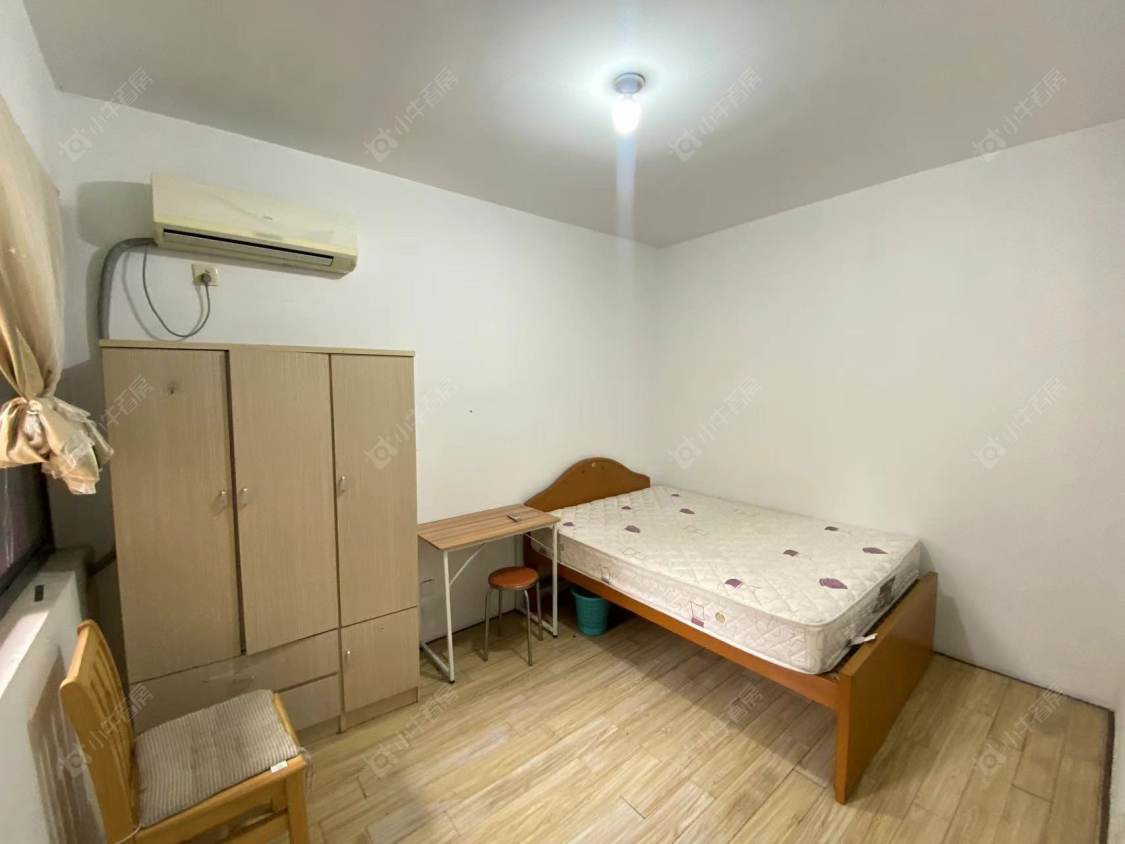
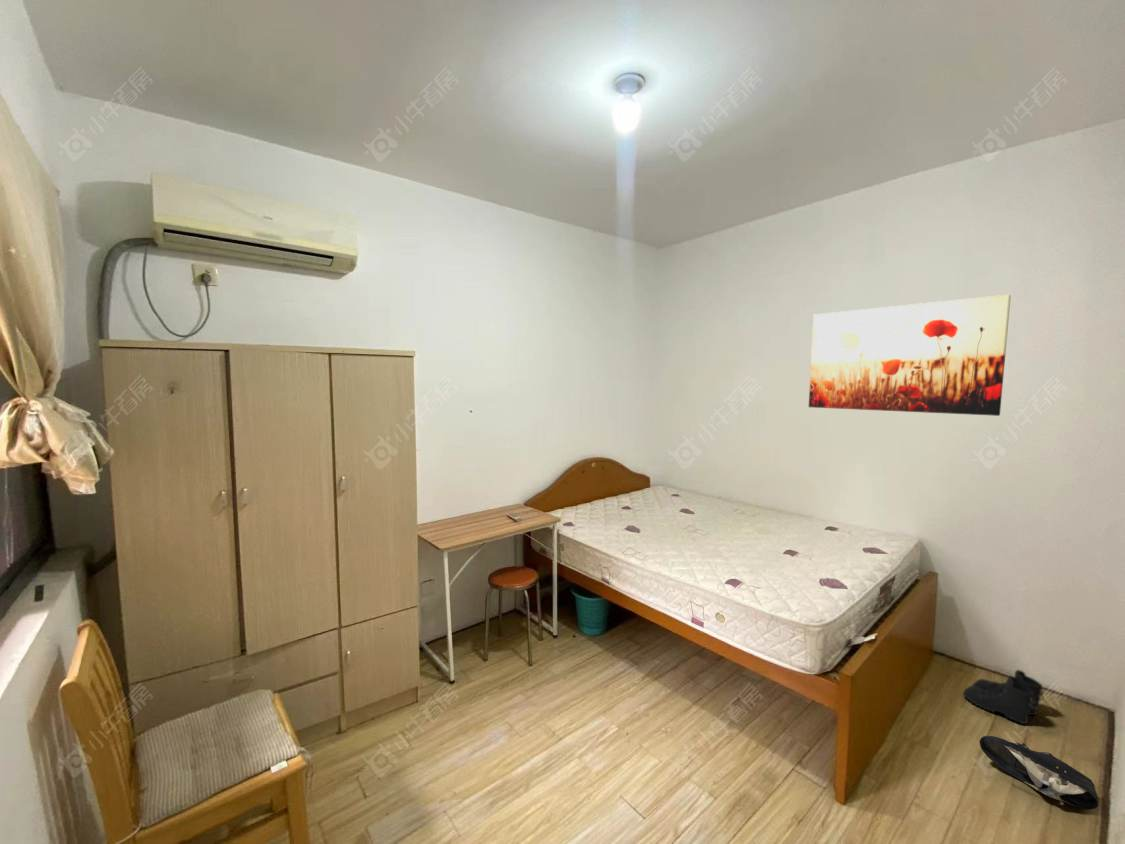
+ wall art [808,294,1012,417]
+ shoe [978,735,1100,811]
+ boots [962,669,1045,725]
